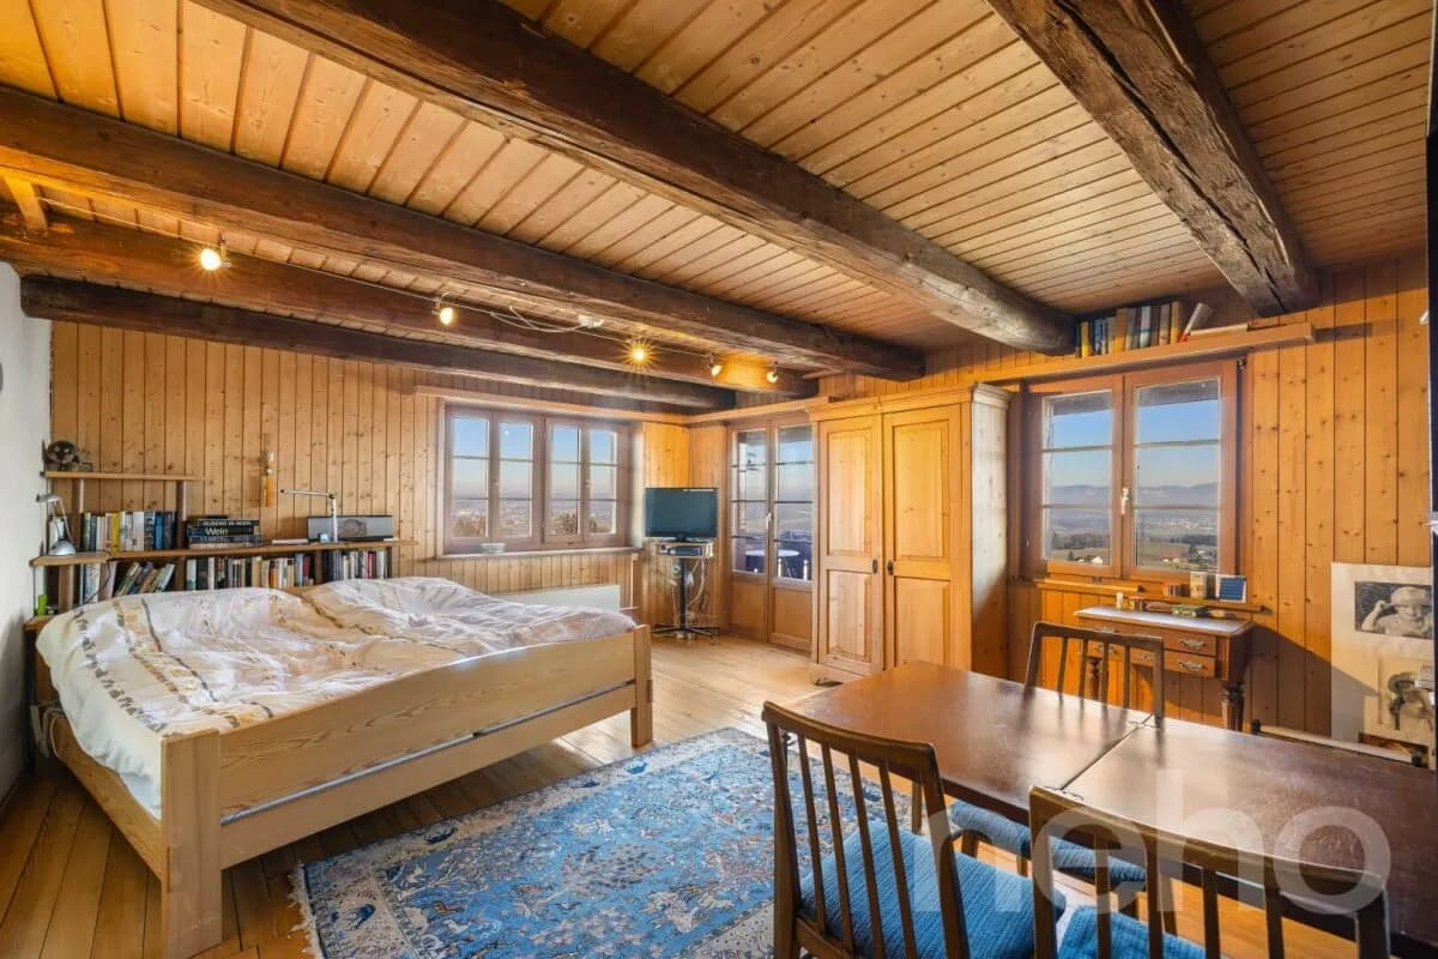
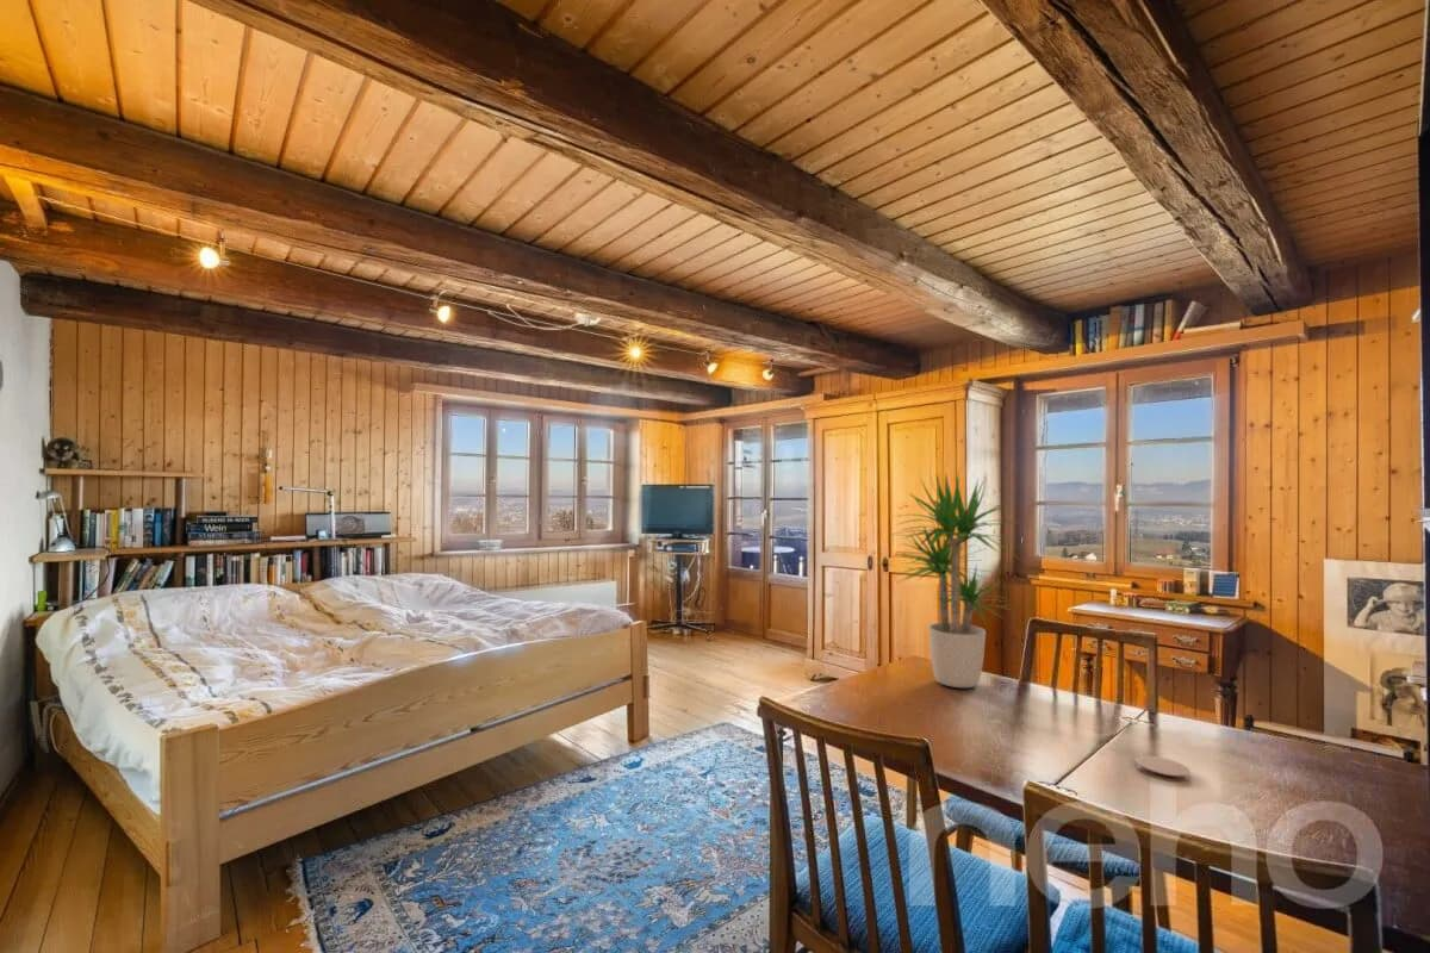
+ potted plant [890,471,1028,689]
+ coaster [1134,754,1190,783]
